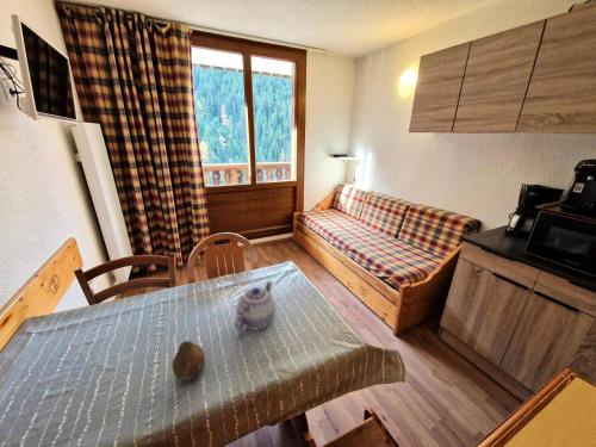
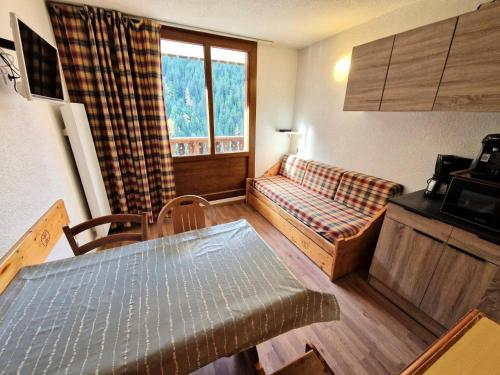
- fruit [170,340,206,381]
- teapot [235,280,277,333]
